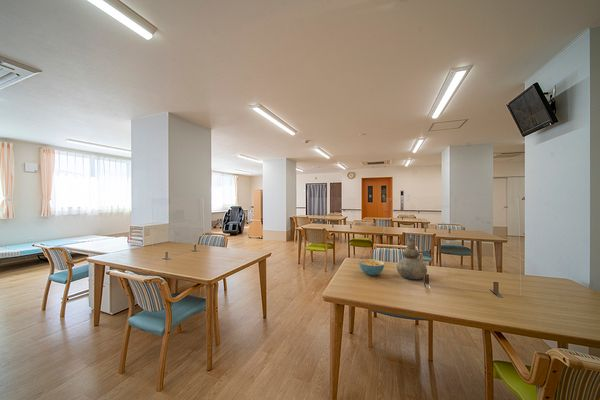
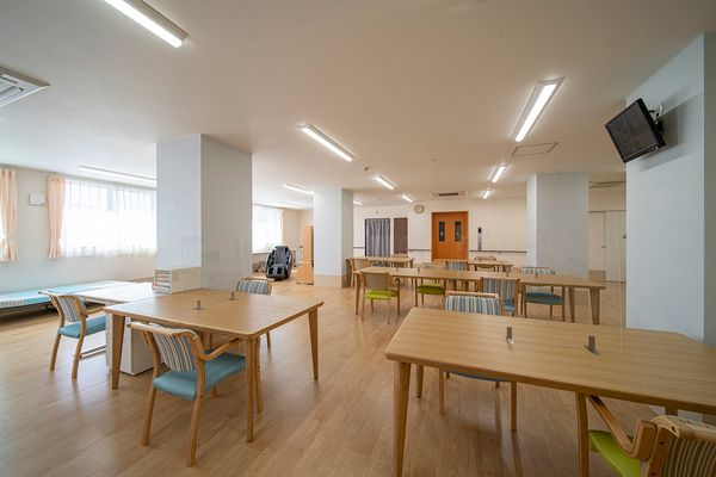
- cereal bowl [358,258,385,277]
- vase [395,237,428,280]
